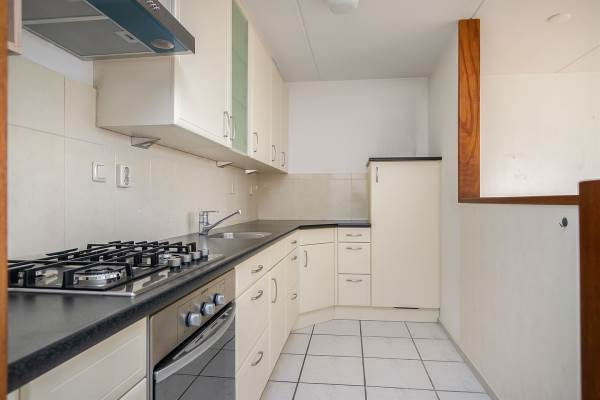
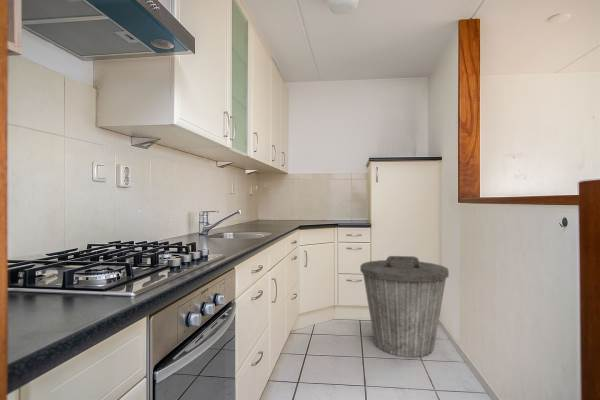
+ trash can [359,255,450,358]
